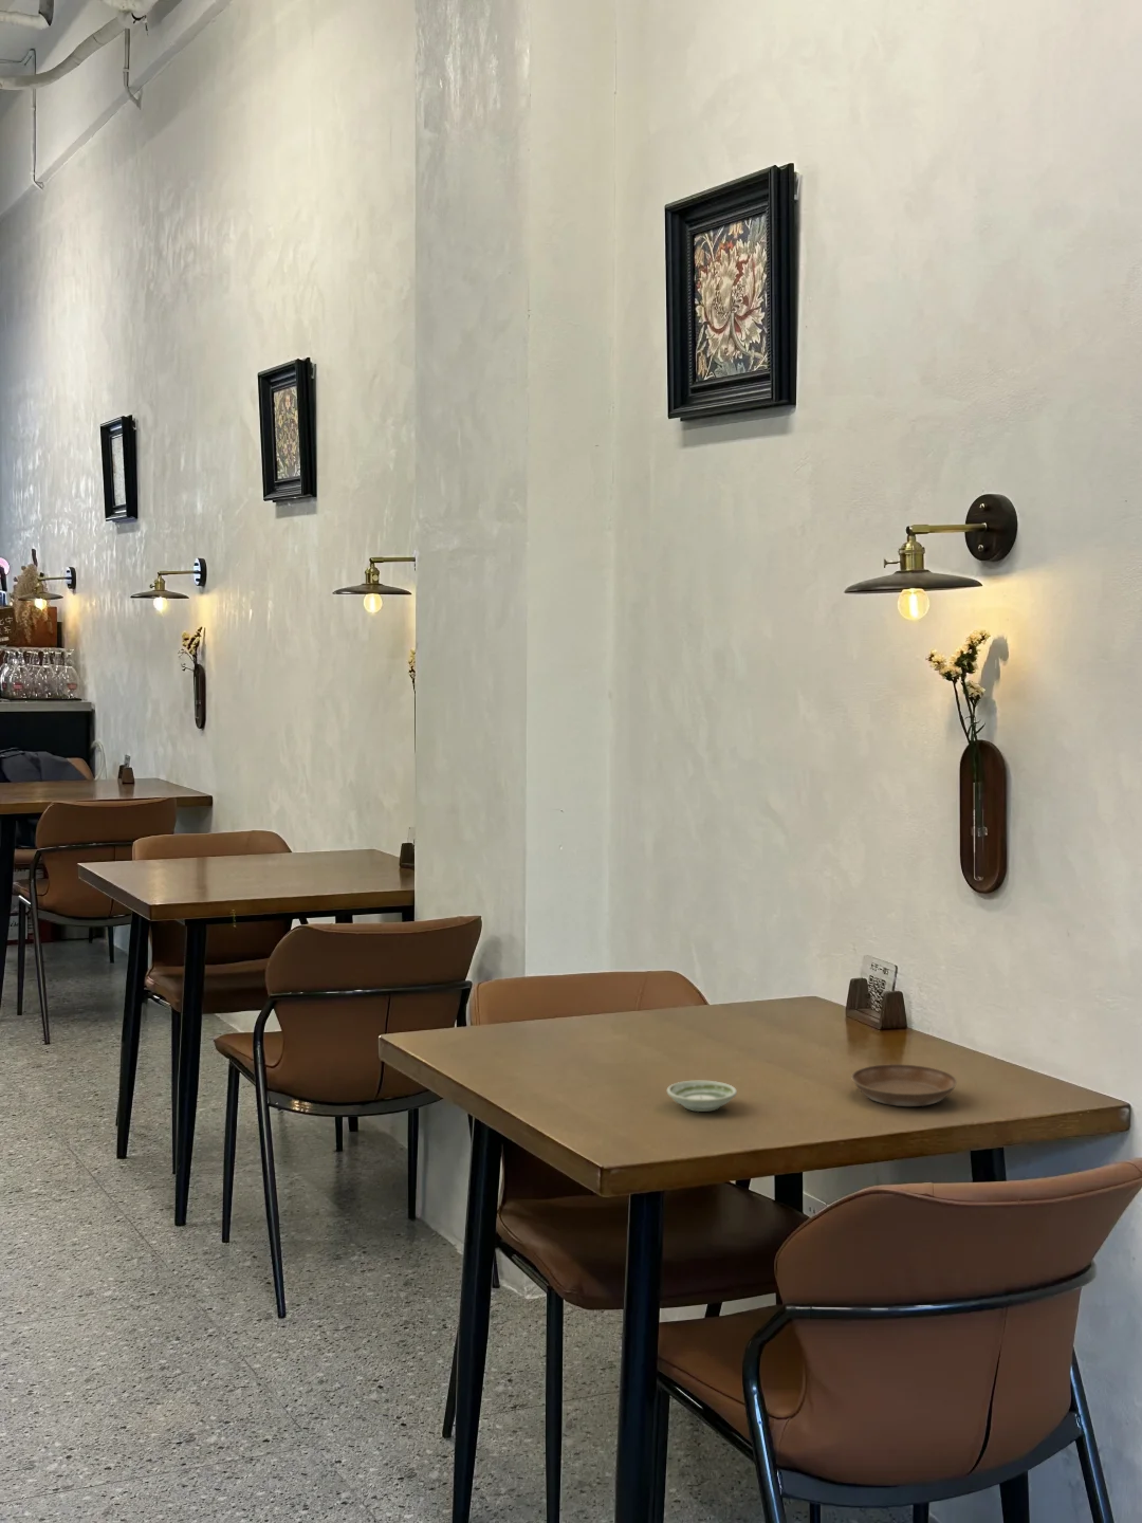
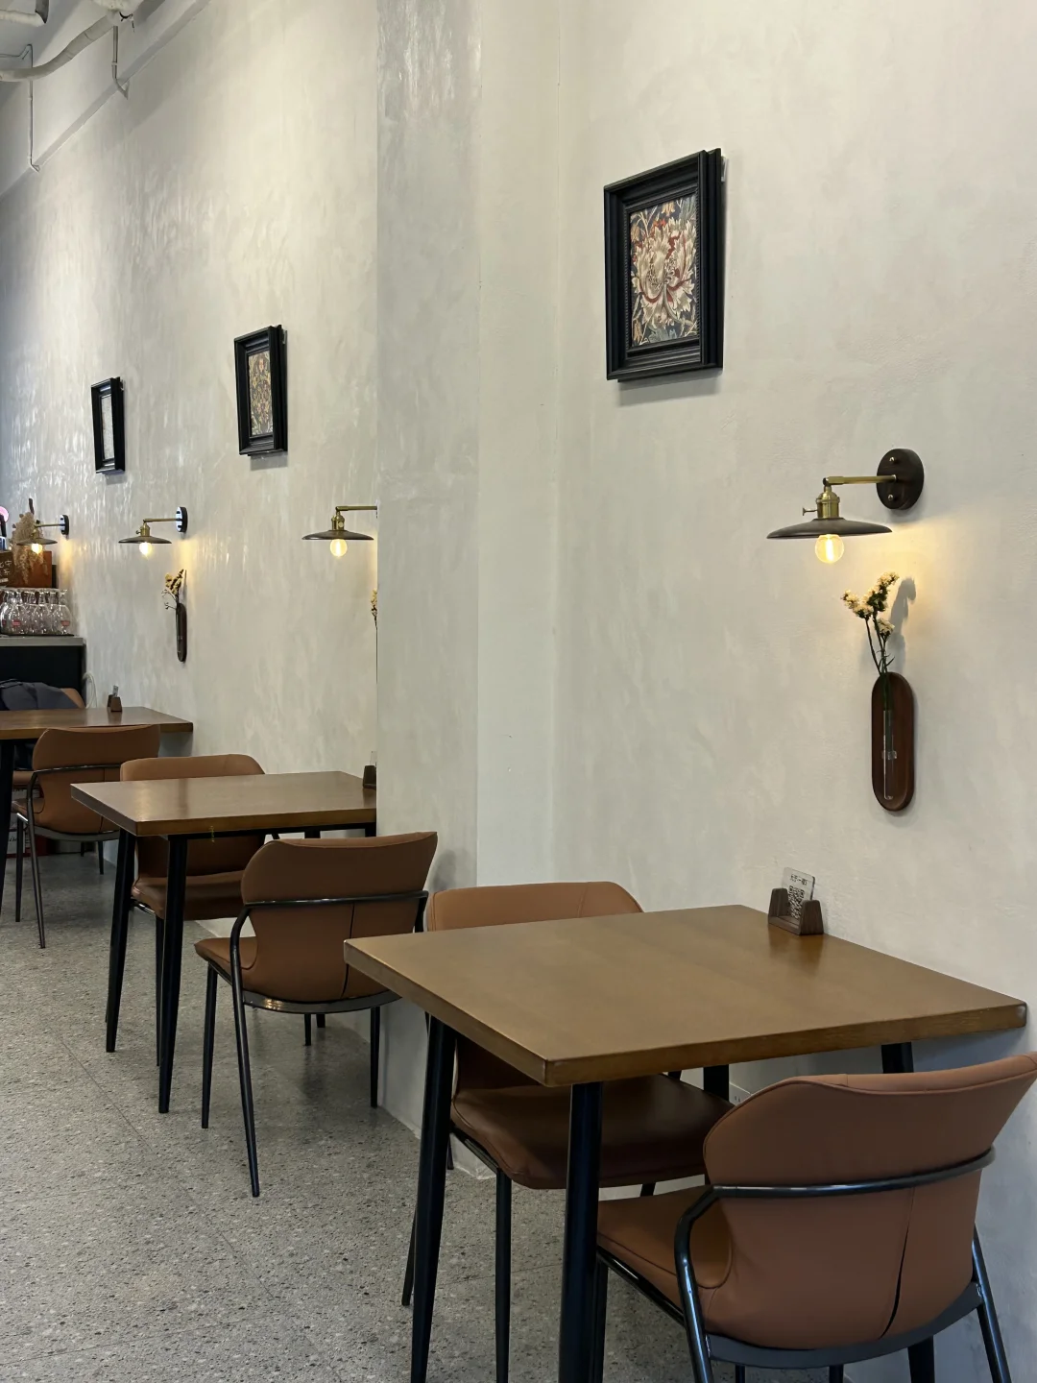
- saucer [851,1063,958,1107]
- saucer [666,1079,738,1113]
